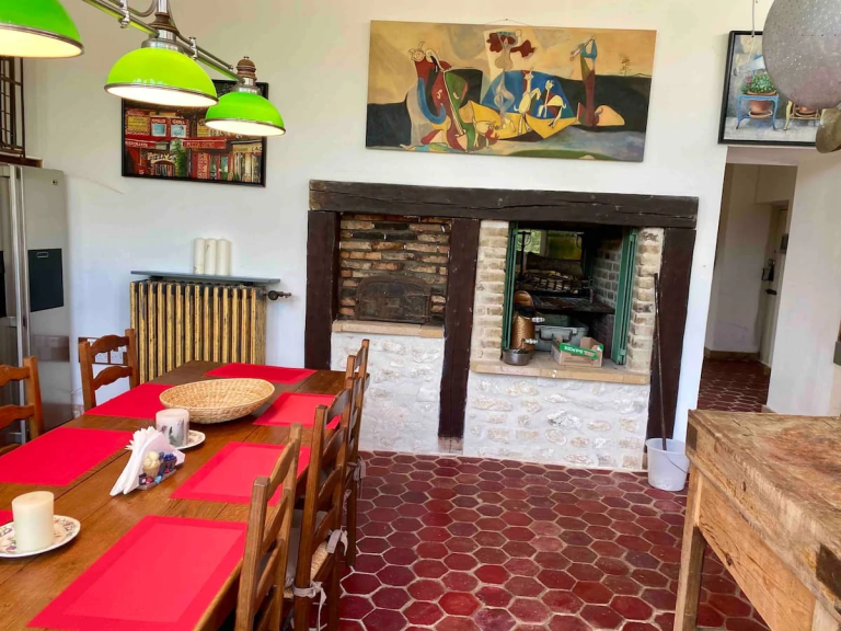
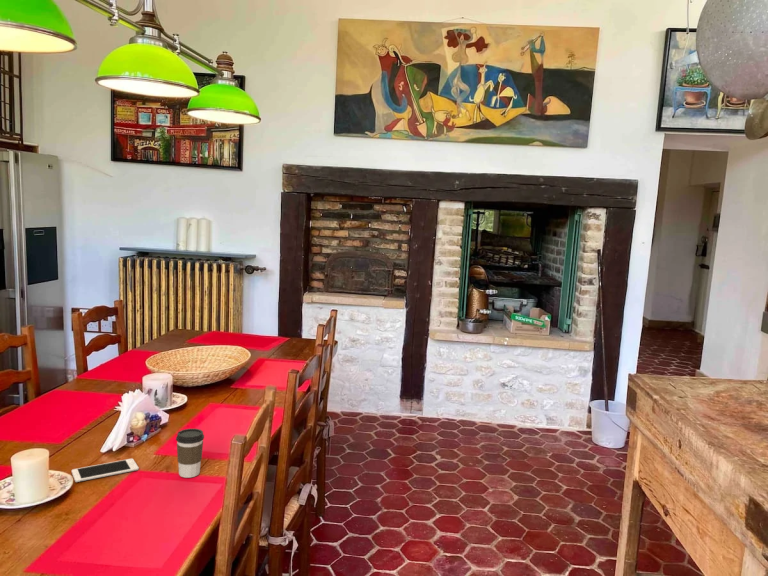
+ coffee cup [175,428,205,479]
+ cell phone [71,458,140,483]
